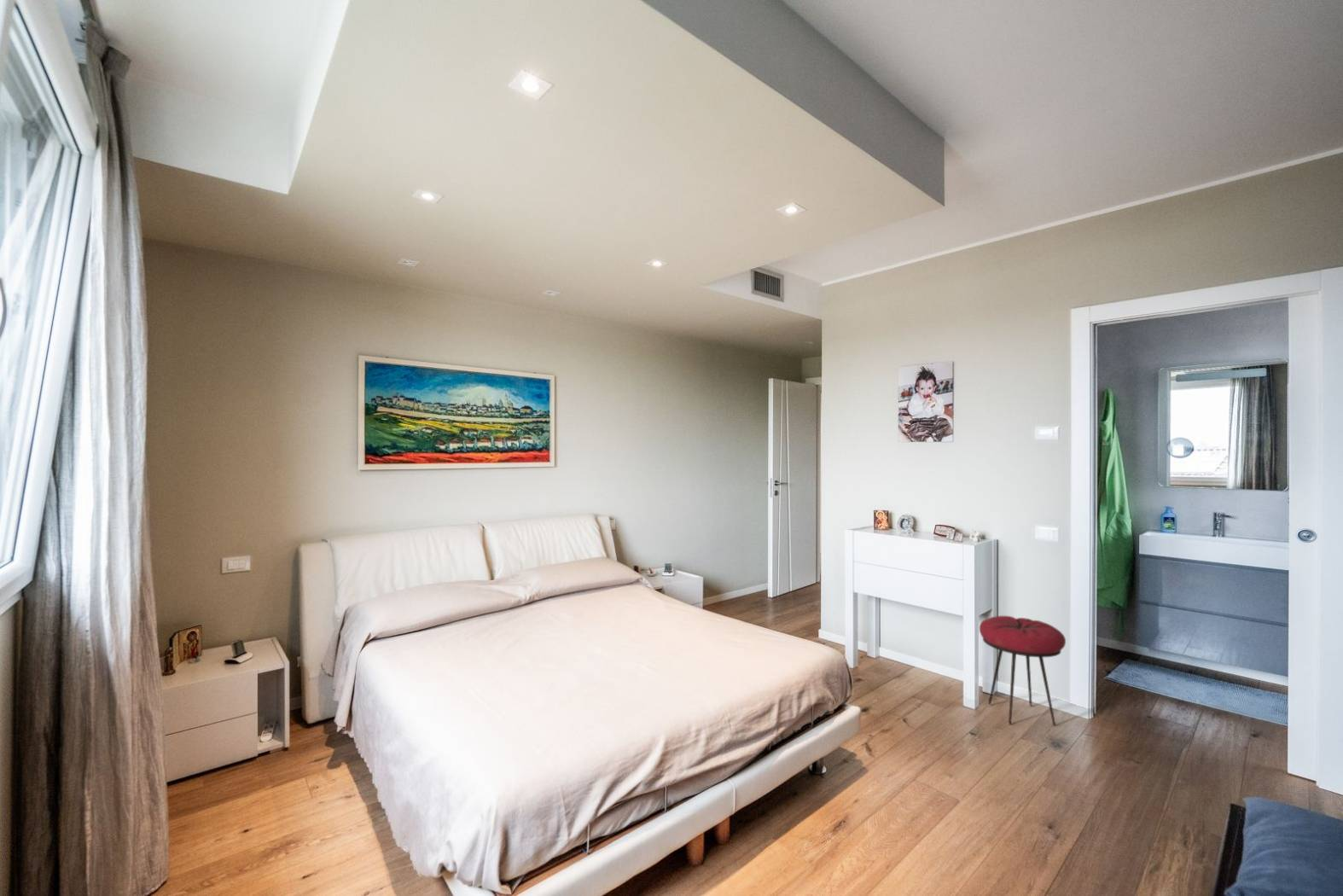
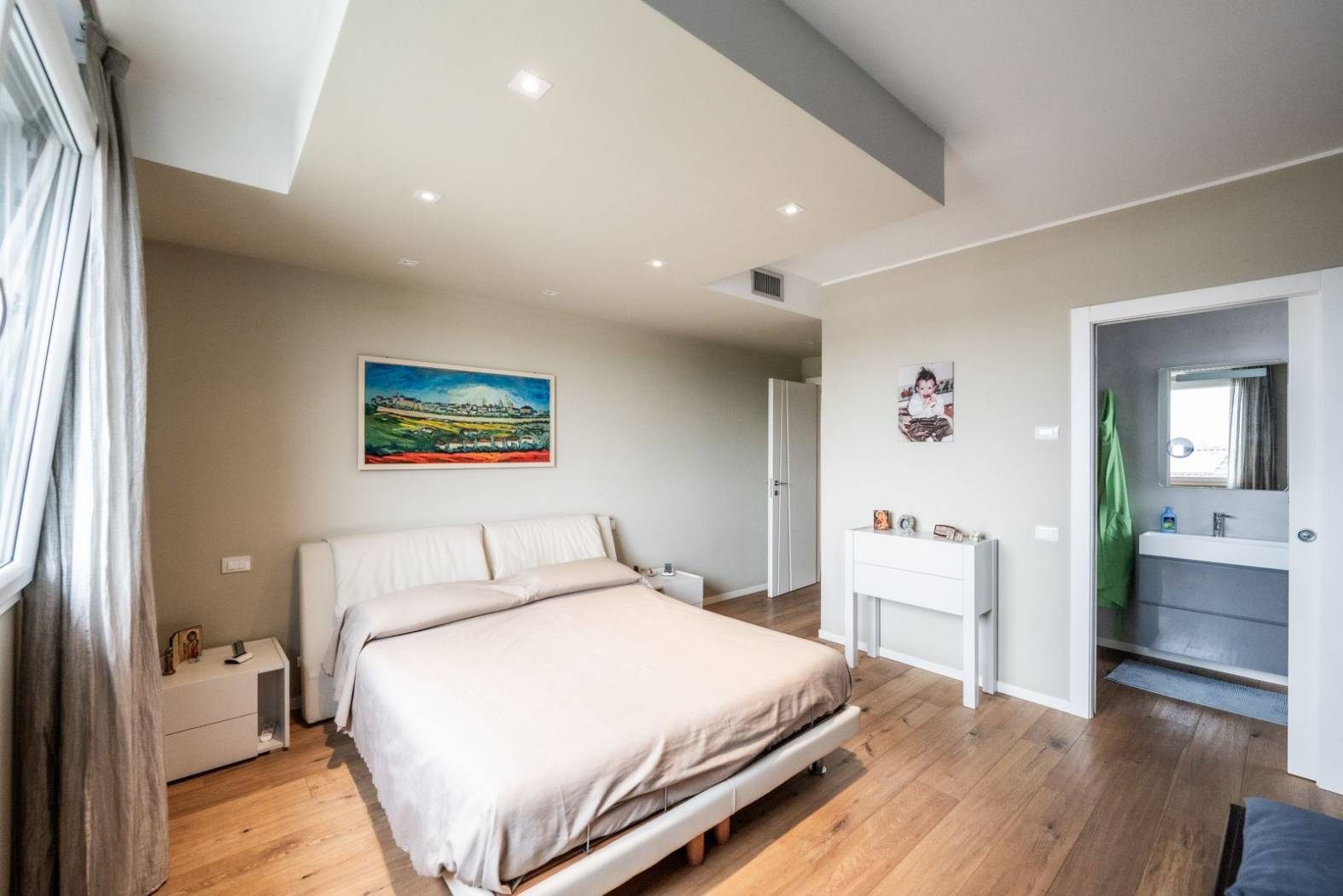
- stool [979,615,1067,727]
